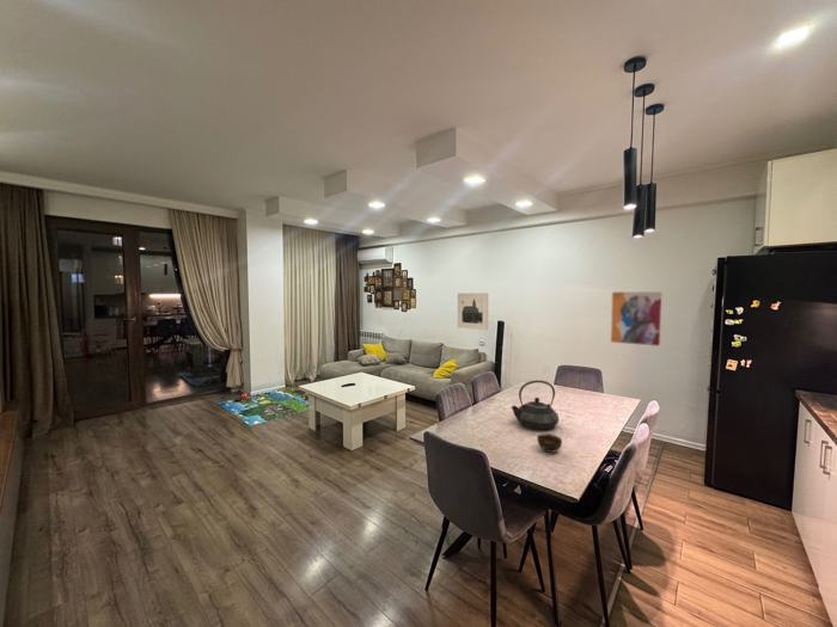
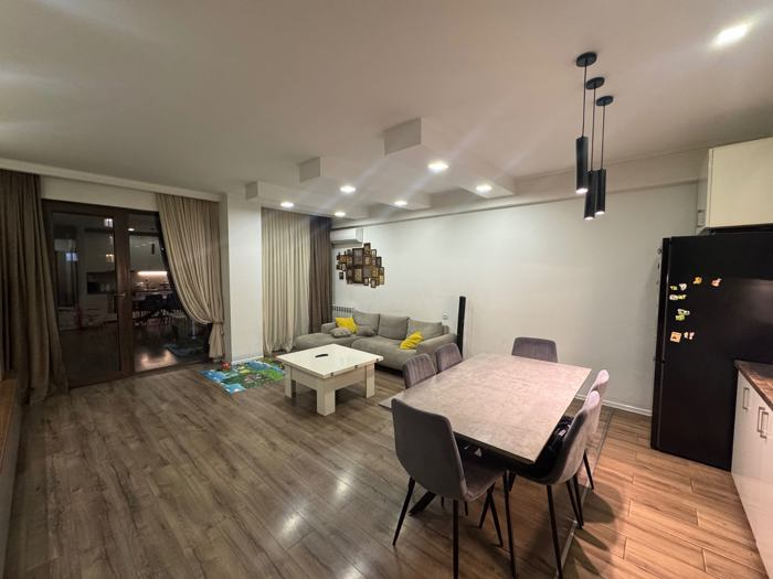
- wall art [609,290,665,349]
- cup [536,432,563,454]
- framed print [457,293,489,331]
- teapot [511,380,560,430]
